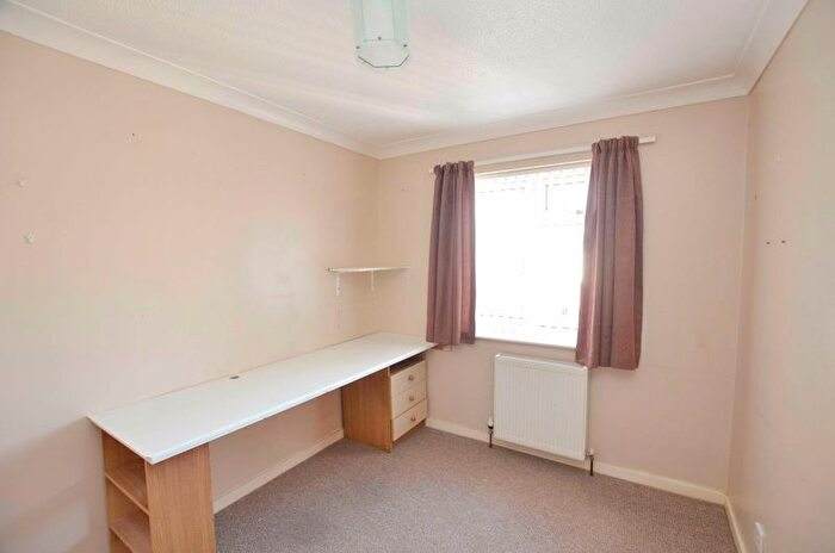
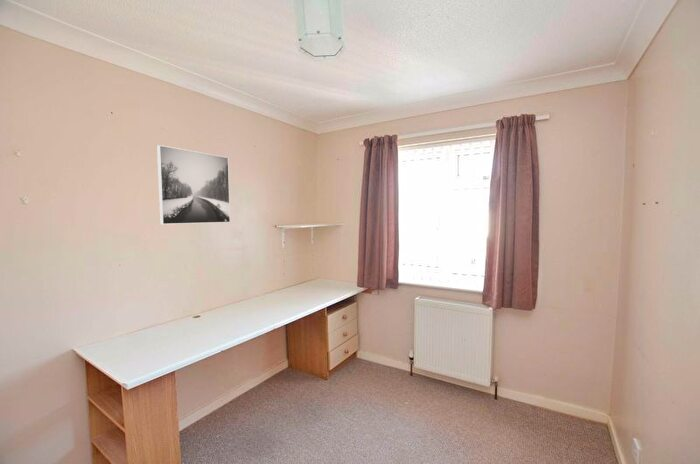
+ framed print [156,144,231,225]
